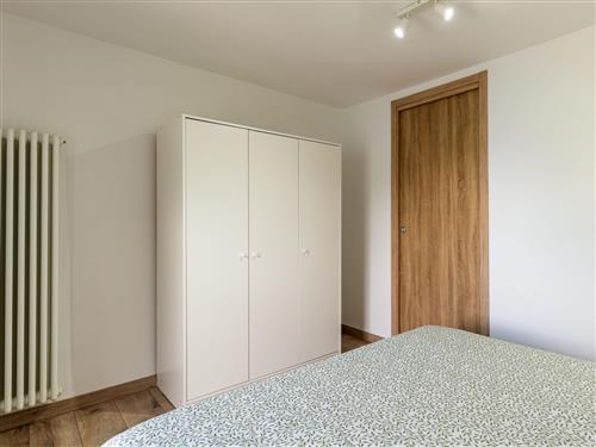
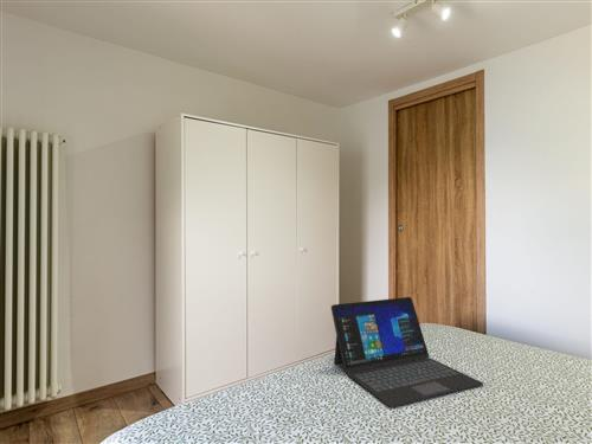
+ laptop [330,296,484,408]
